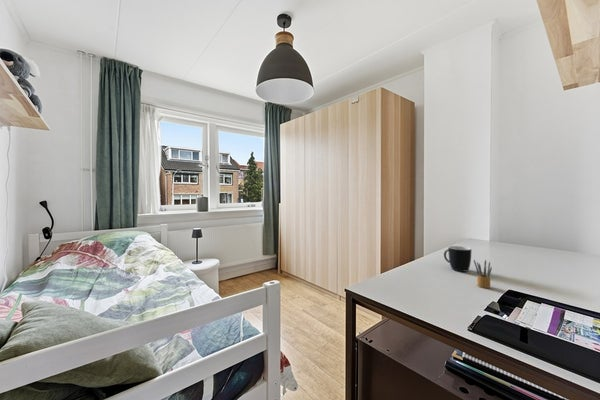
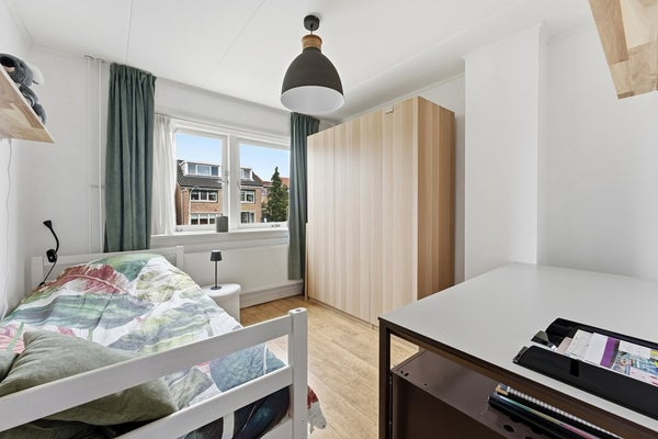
- mug [443,245,472,272]
- pencil box [473,259,493,289]
